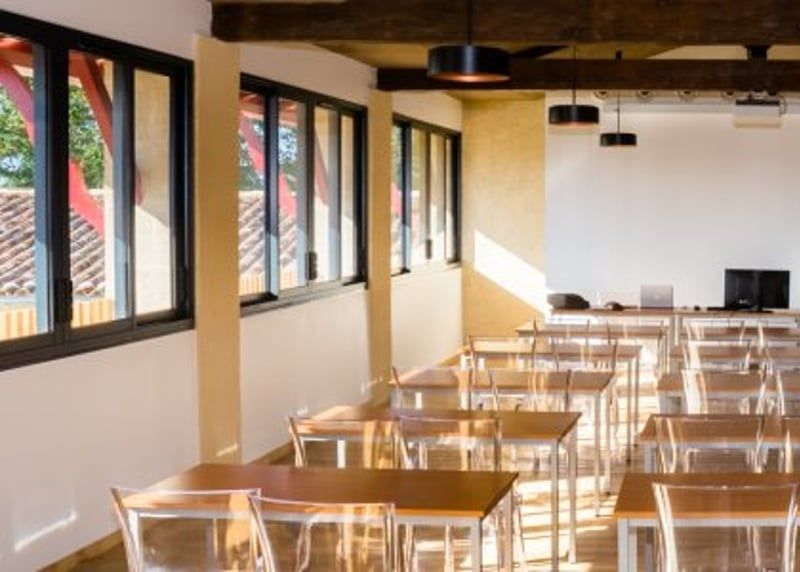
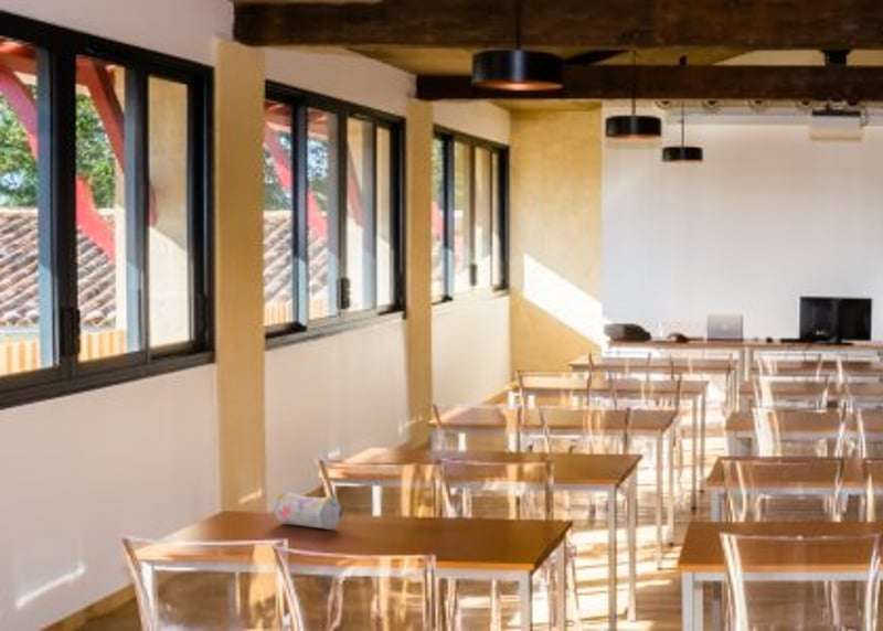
+ pencil case [273,490,343,531]
